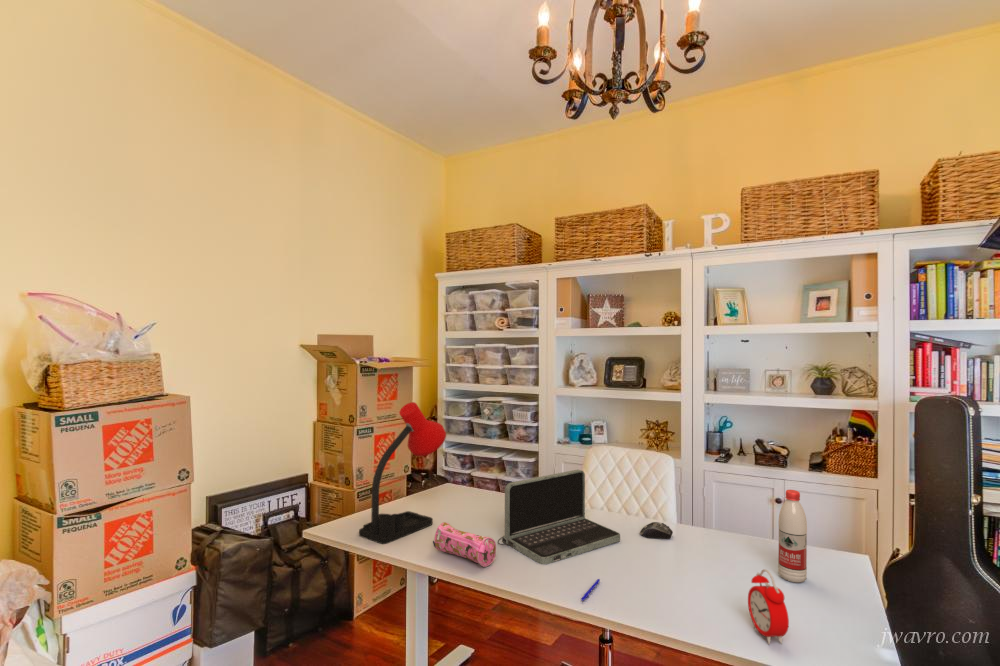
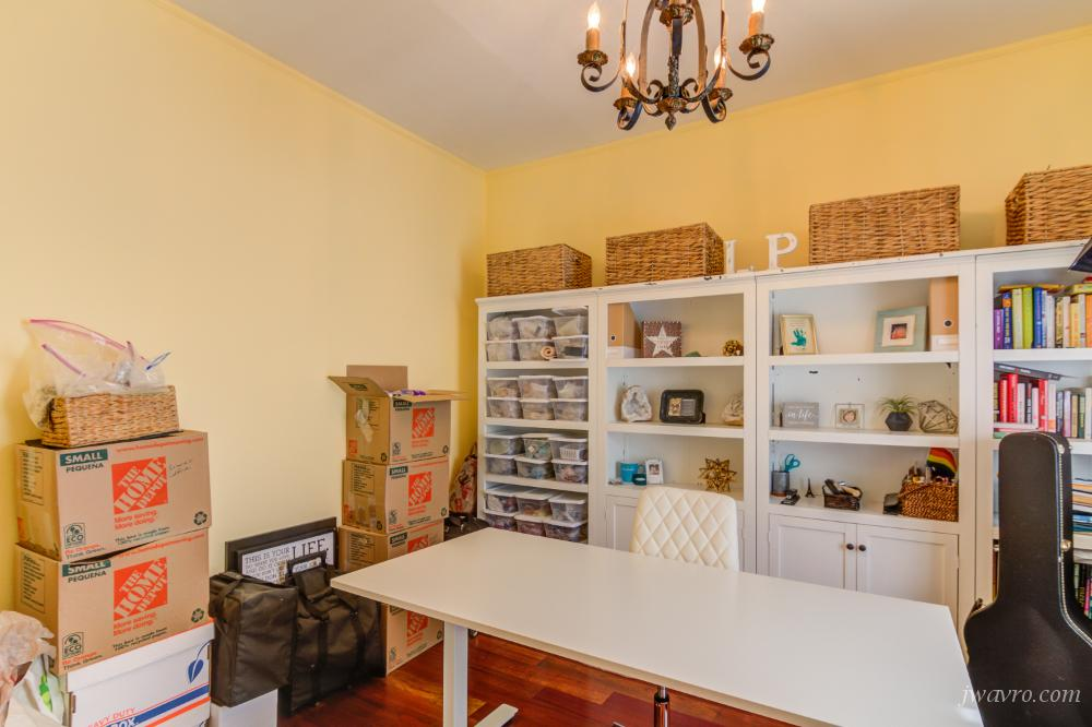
- pen [580,578,601,602]
- water bottle [777,489,808,584]
- alarm clock [747,568,790,645]
- laptop [497,469,621,565]
- pencil case [432,521,497,568]
- desk lamp [358,401,447,545]
- computer mouse [639,521,674,540]
